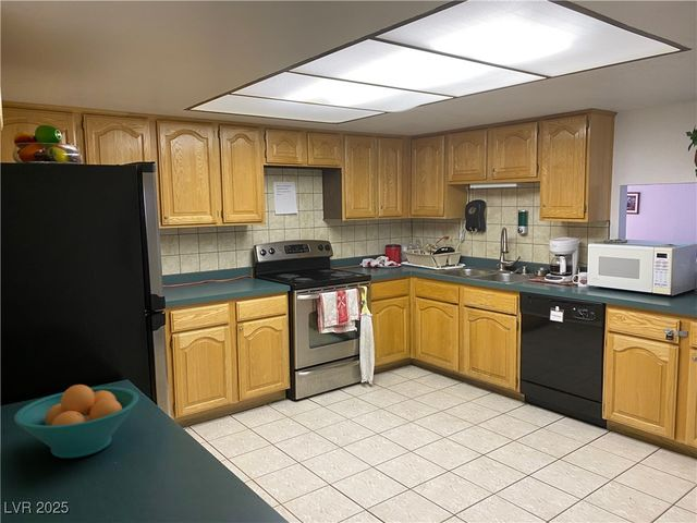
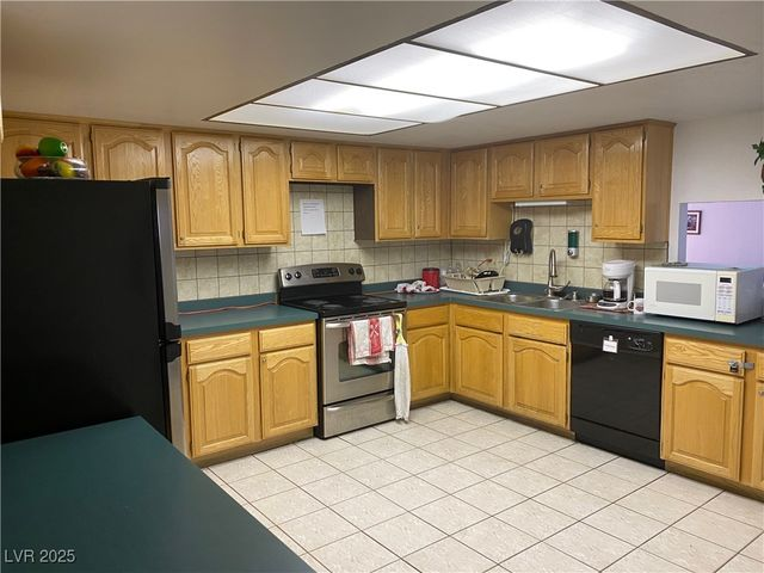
- fruit bowl [13,384,139,459]
